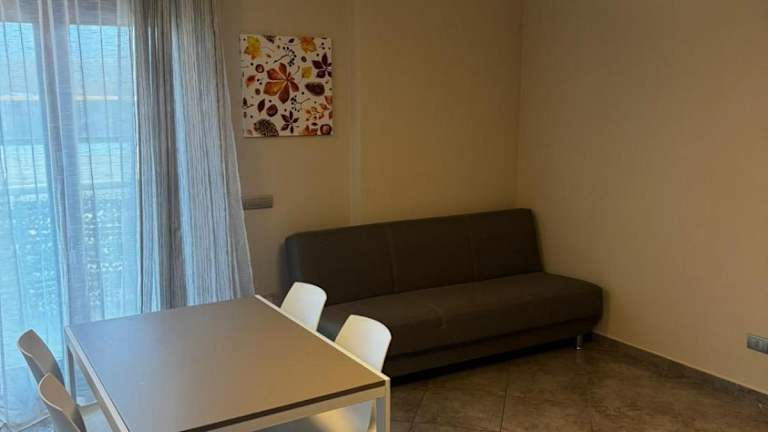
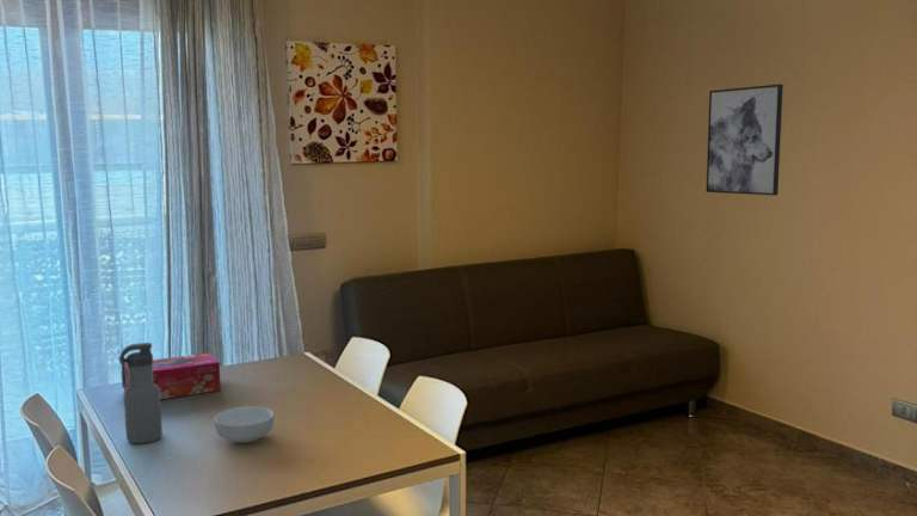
+ water bottle [118,342,164,444]
+ wall art [704,84,784,197]
+ cereal bowl [213,405,276,444]
+ tissue box [123,351,222,400]
